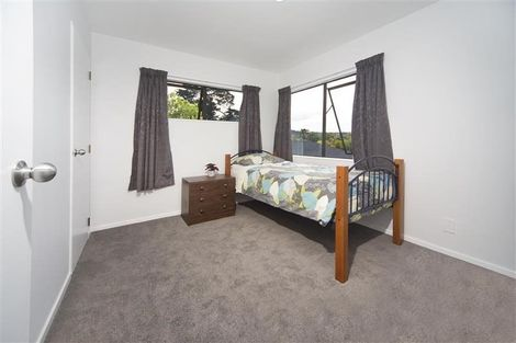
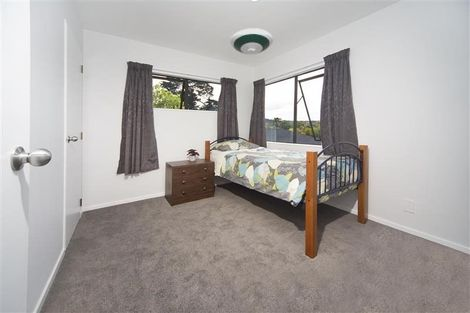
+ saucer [229,27,274,55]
